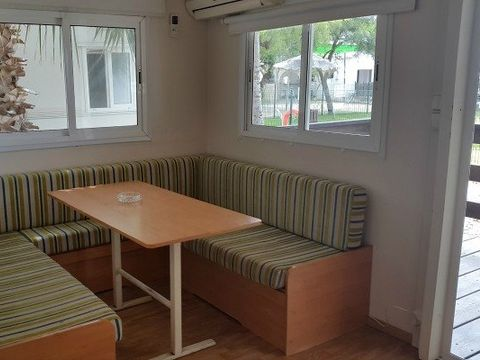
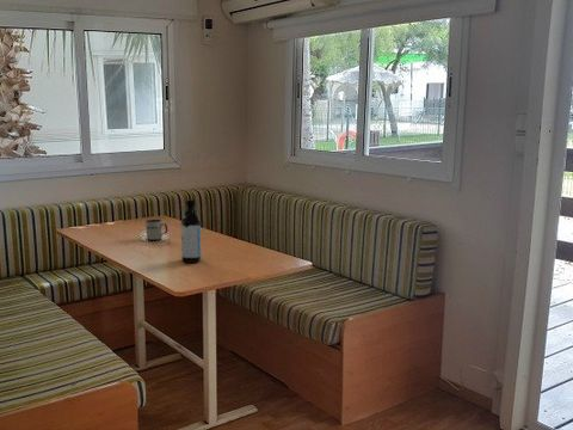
+ mug [144,219,168,241]
+ water bottle [180,198,202,264]
